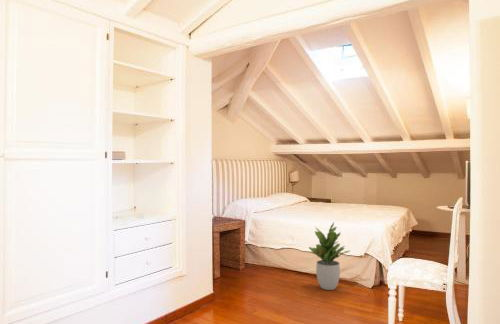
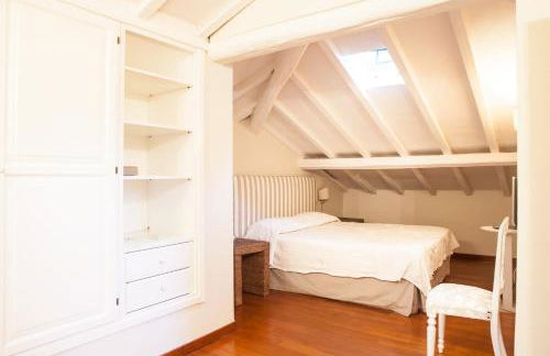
- potted plant [308,221,351,291]
